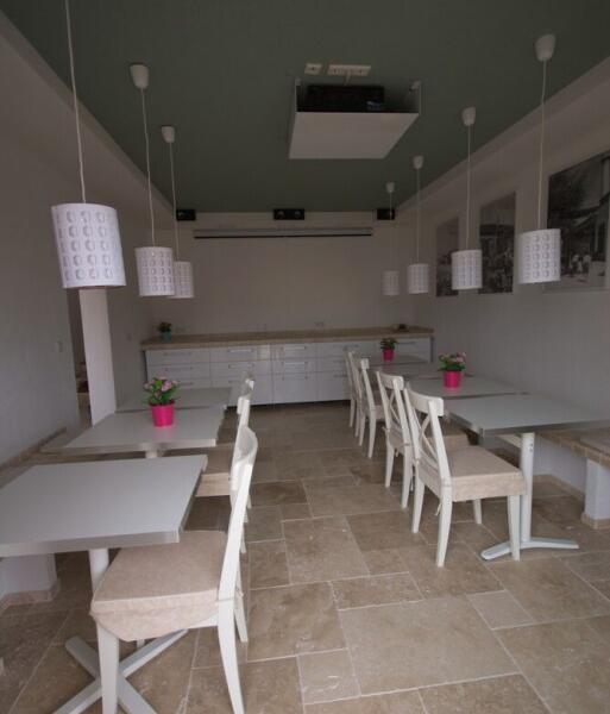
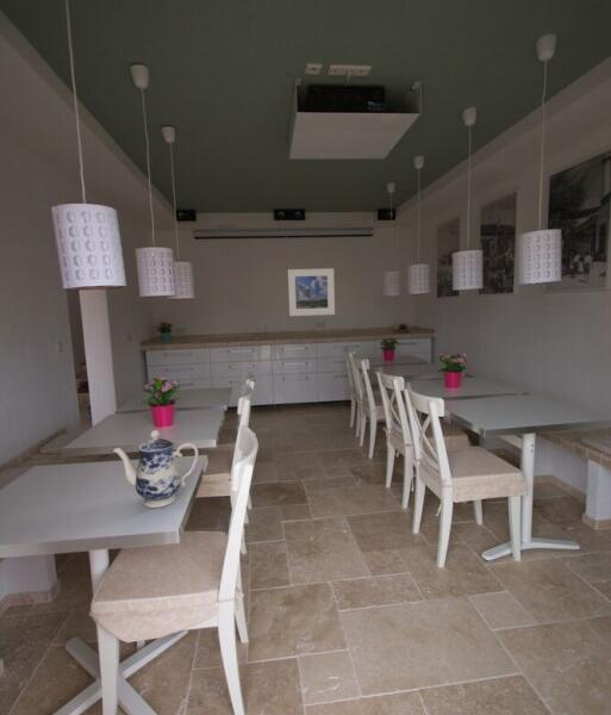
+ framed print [287,267,336,317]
+ teapot [112,429,200,509]
